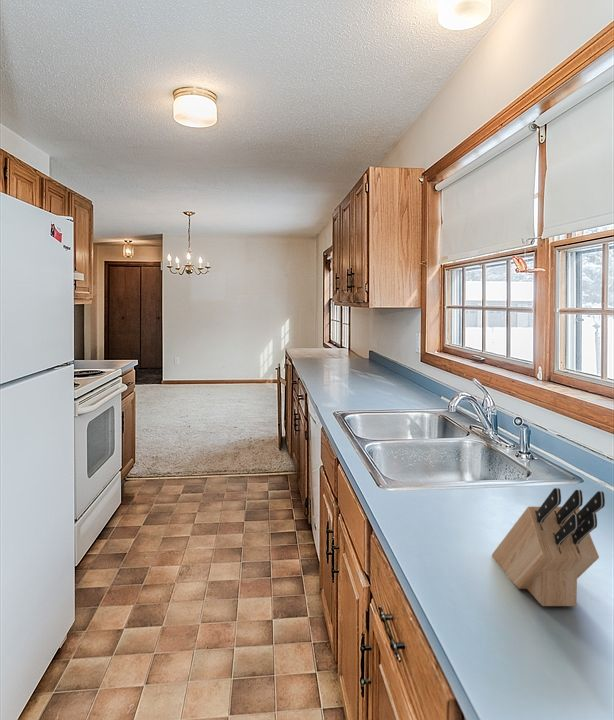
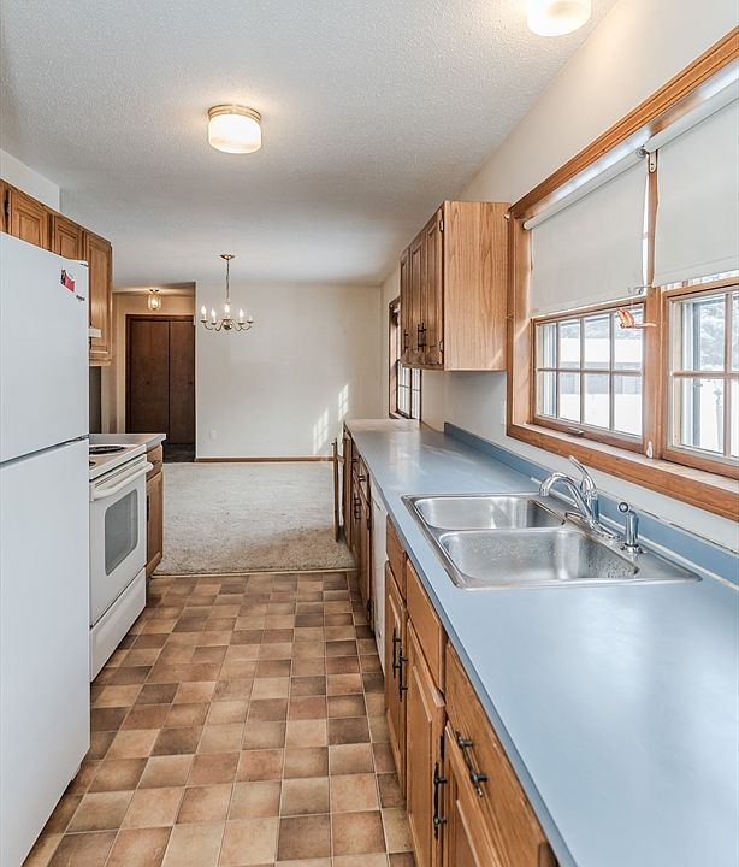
- knife block [491,487,606,607]
